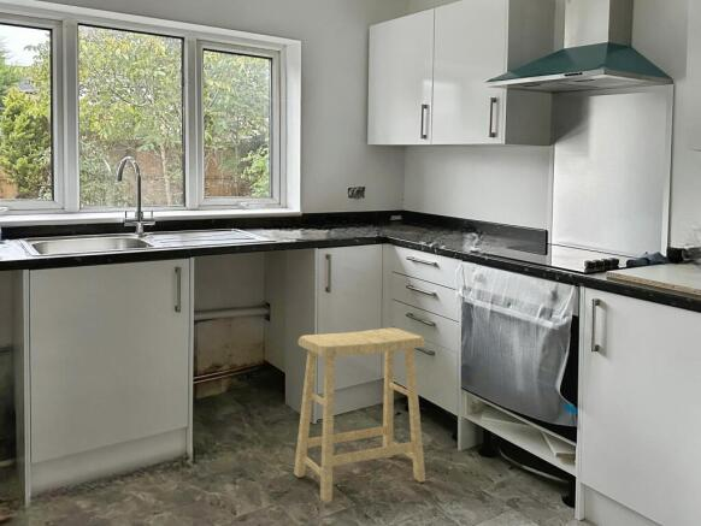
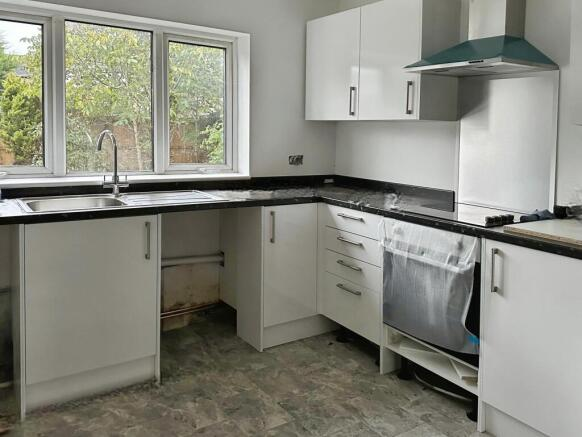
- stool [293,327,426,503]
